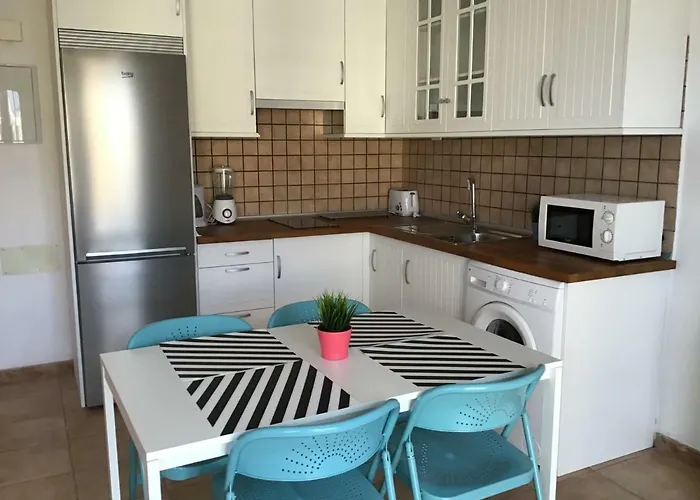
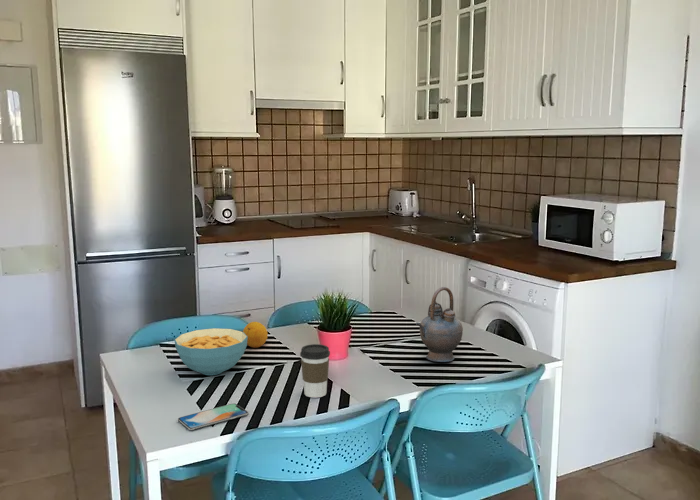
+ smartphone [177,403,249,431]
+ fruit [242,321,269,349]
+ teapot [415,286,464,363]
+ coffee cup [299,343,331,399]
+ cereal bowl [173,327,248,376]
